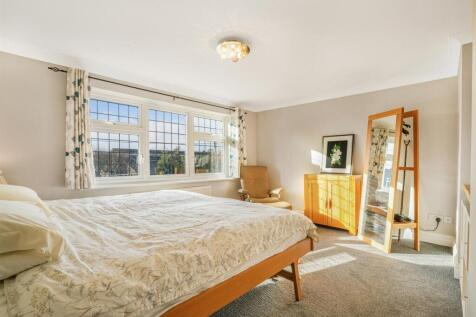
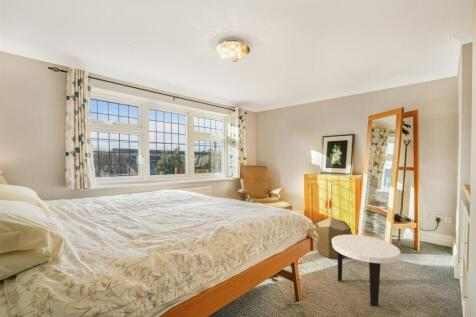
+ pouf [313,216,353,260]
+ side table [332,234,402,307]
